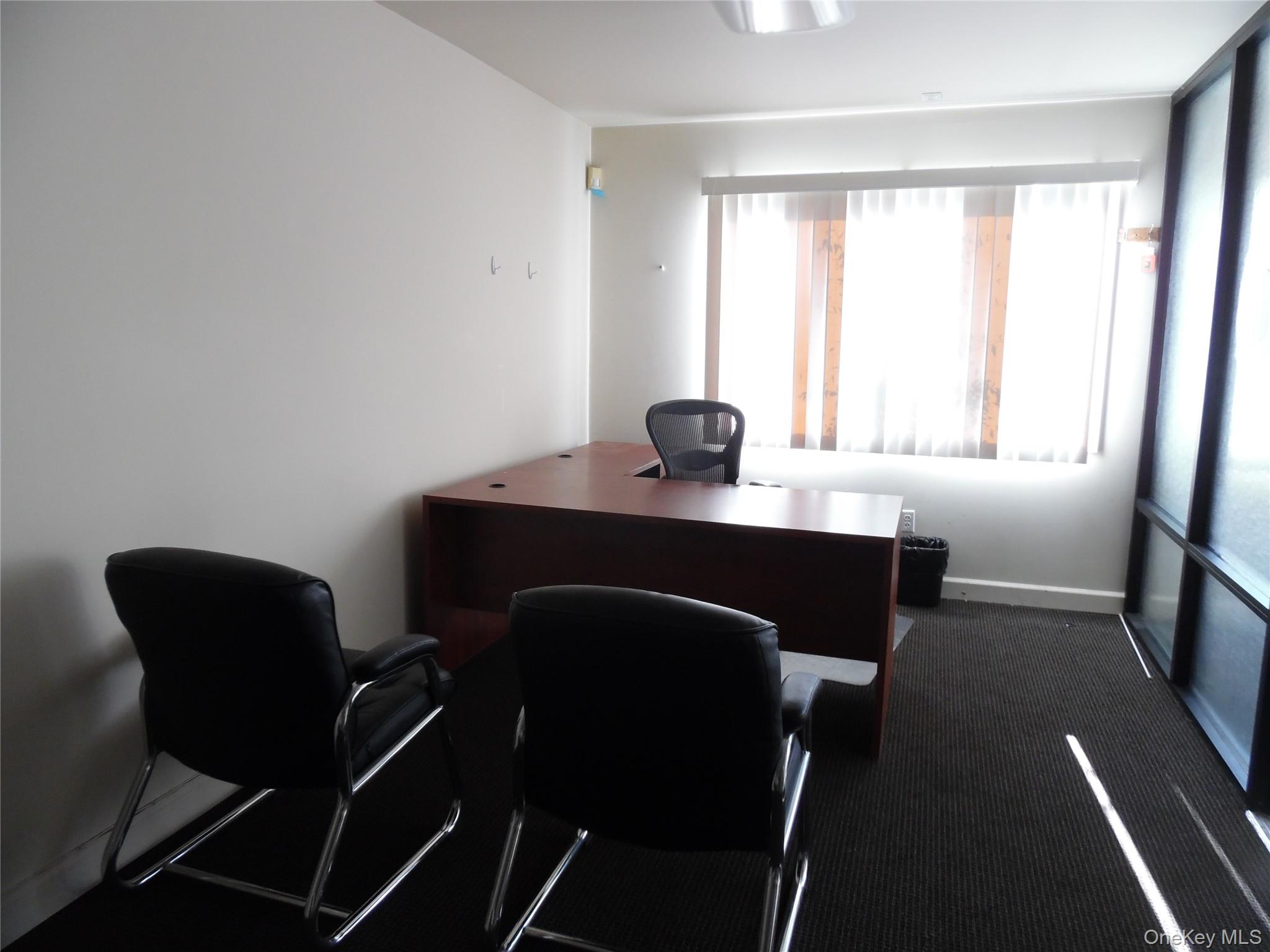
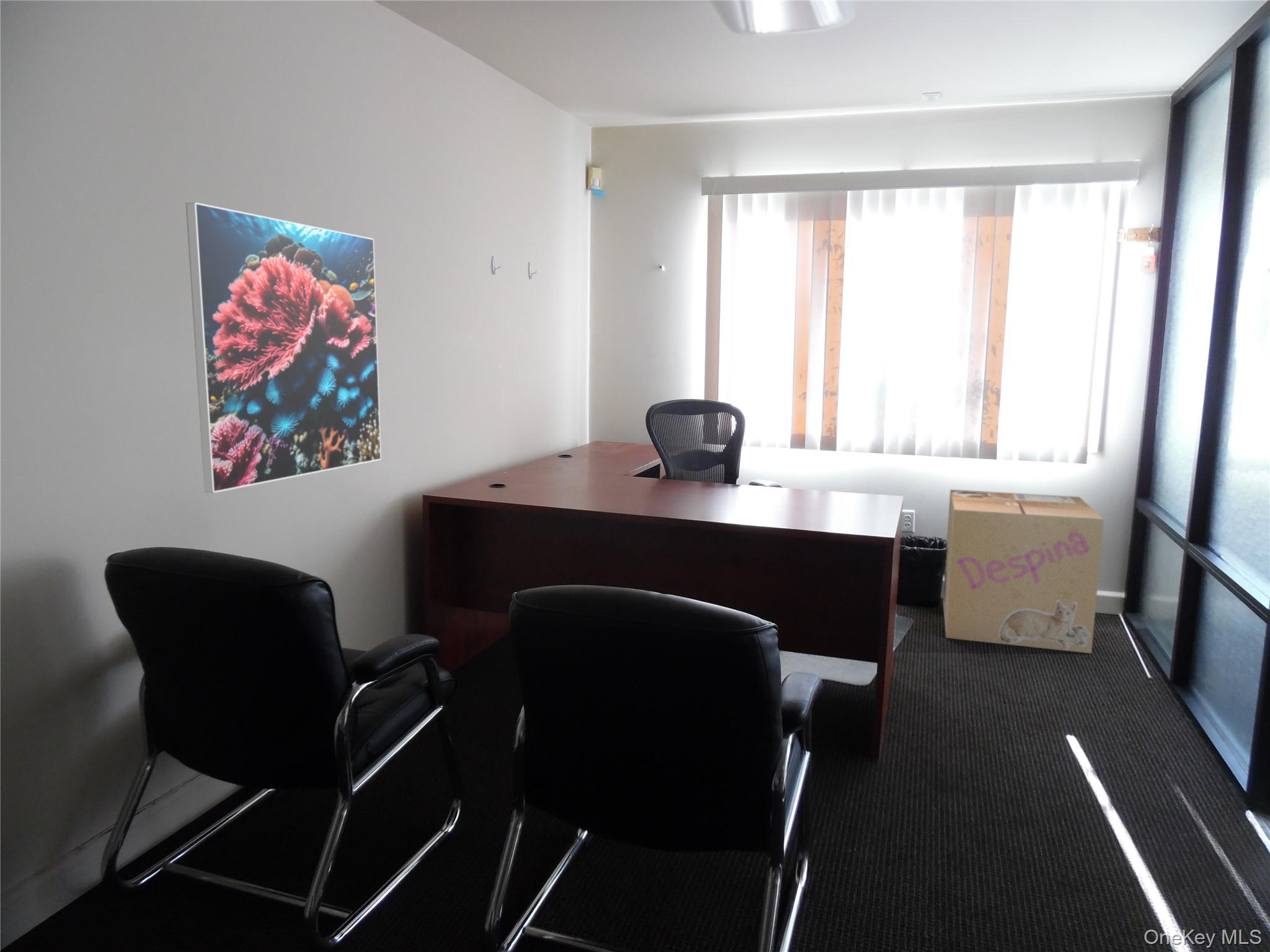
+ cardboard box [942,489,1104,654]
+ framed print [185,201,382,494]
